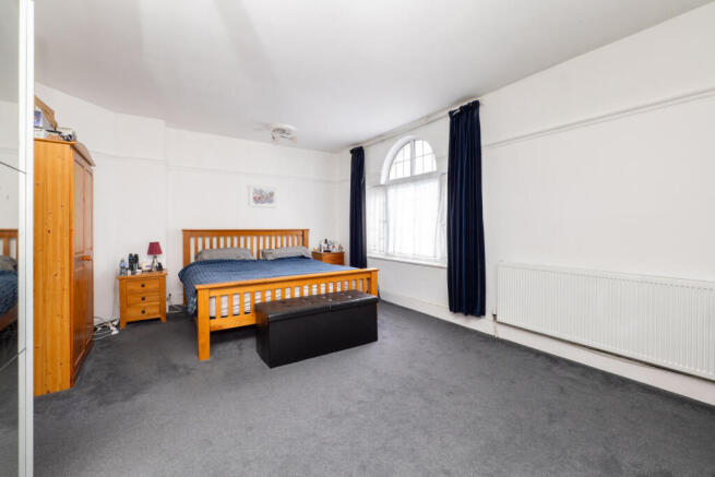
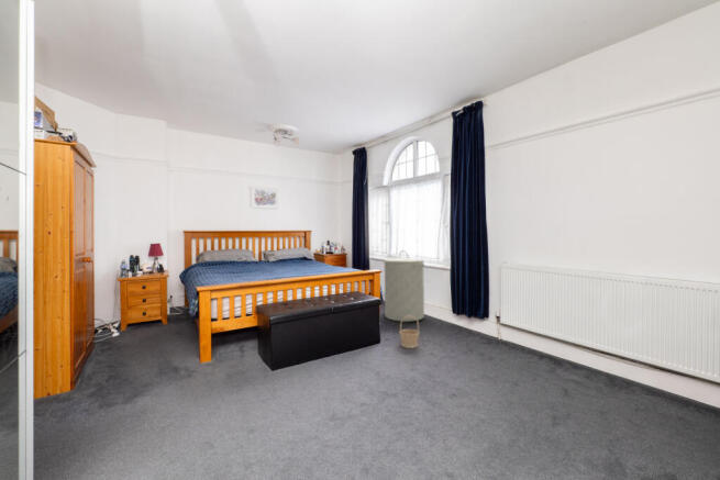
+ basket [398,315,421,349]
+ laundry hamper [383,249,425,323]
